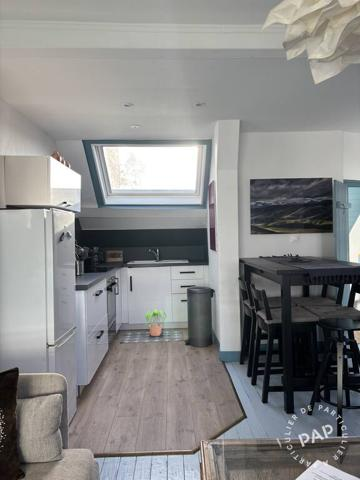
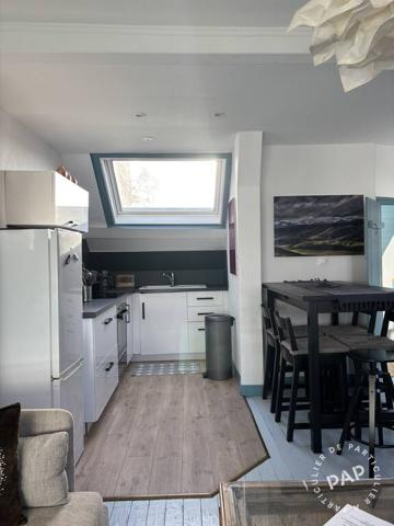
- potted plant [144,308,170,337]
